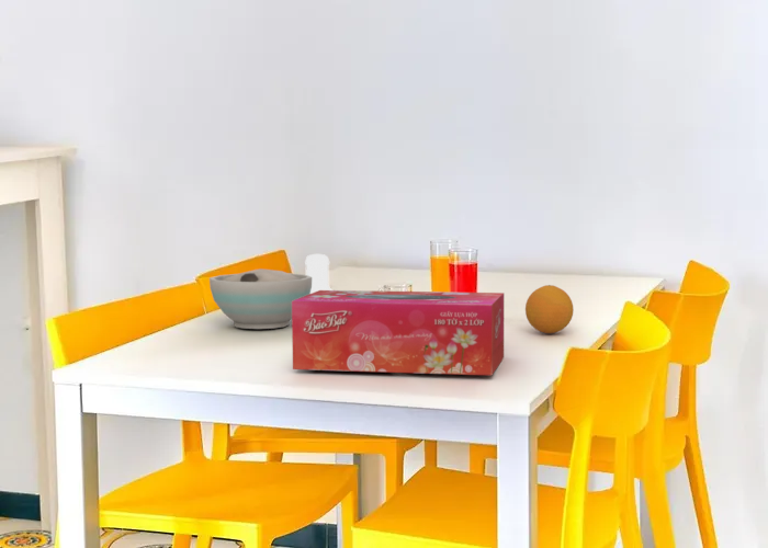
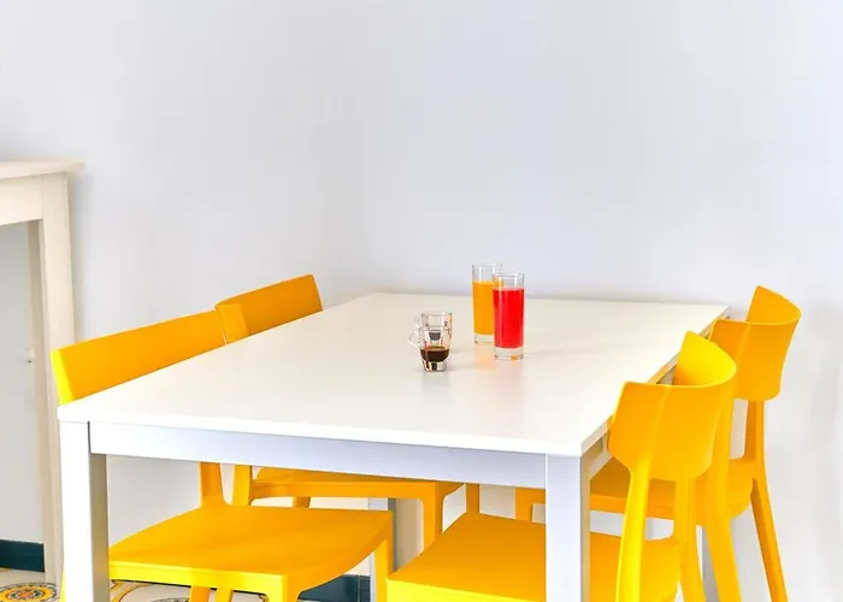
- salt shaker [304,253,334,294]
- tissue box [291,289,505,376]
- fruit [524,284,575,334]
- bowl [208,267,313,330]
